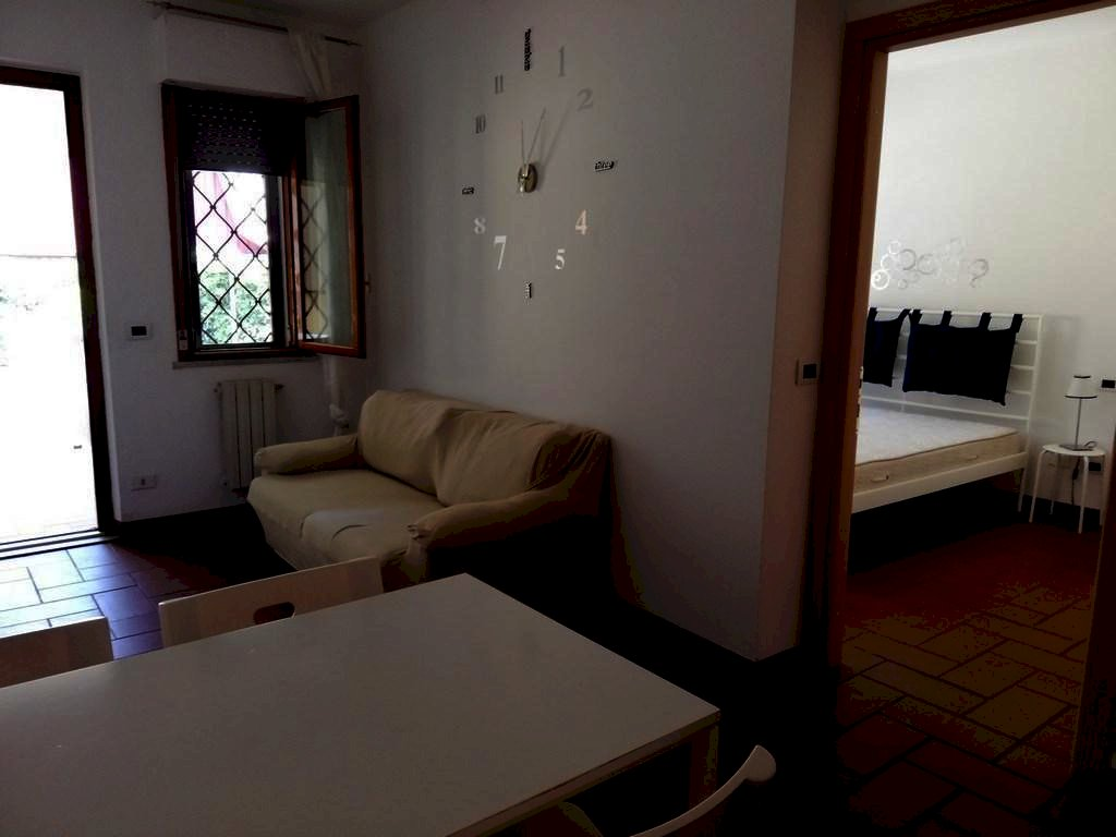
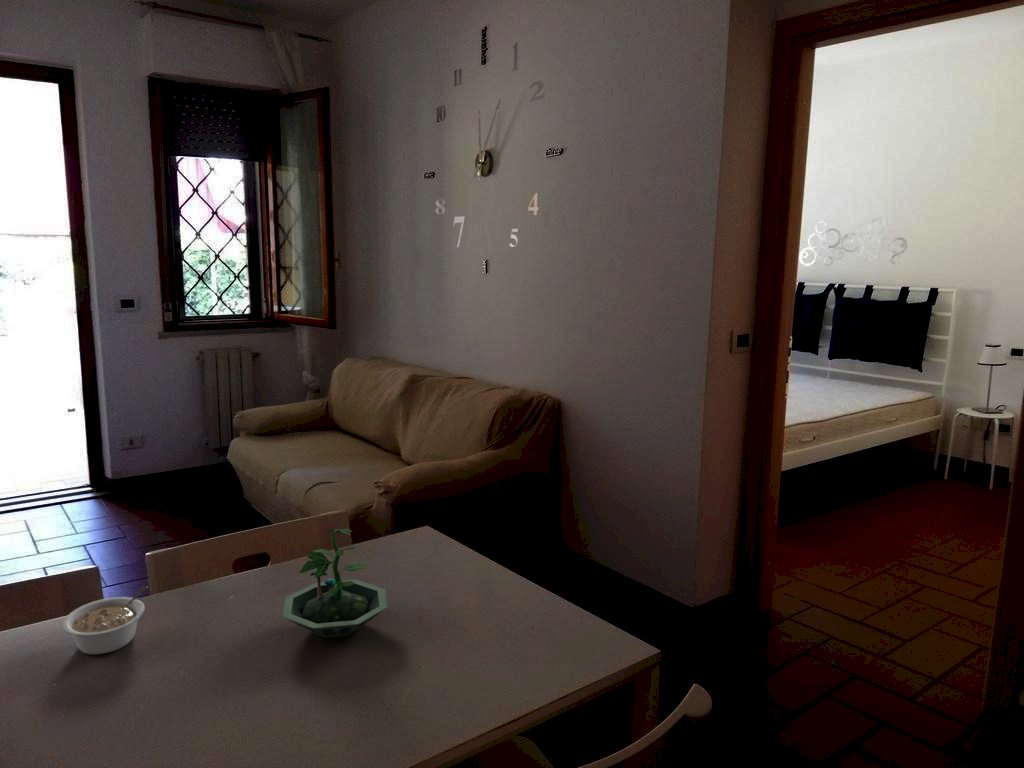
+ legume [62,585,148,655]
+ terrarium [281,528,389,640]
